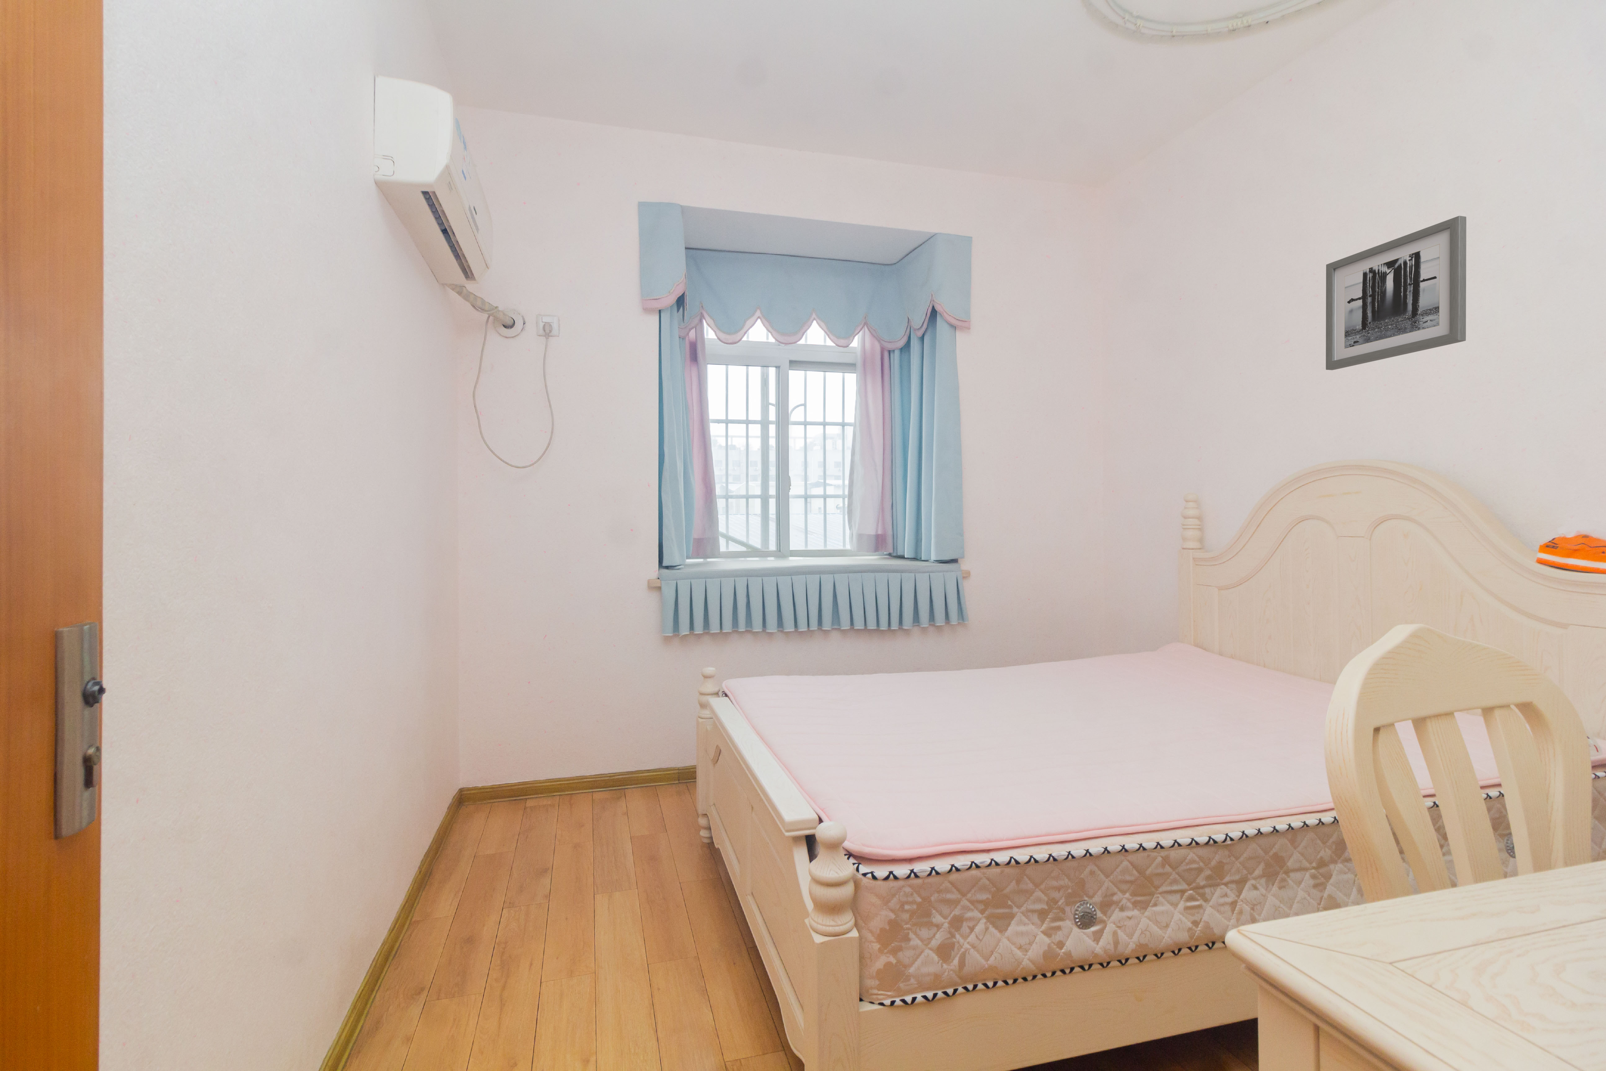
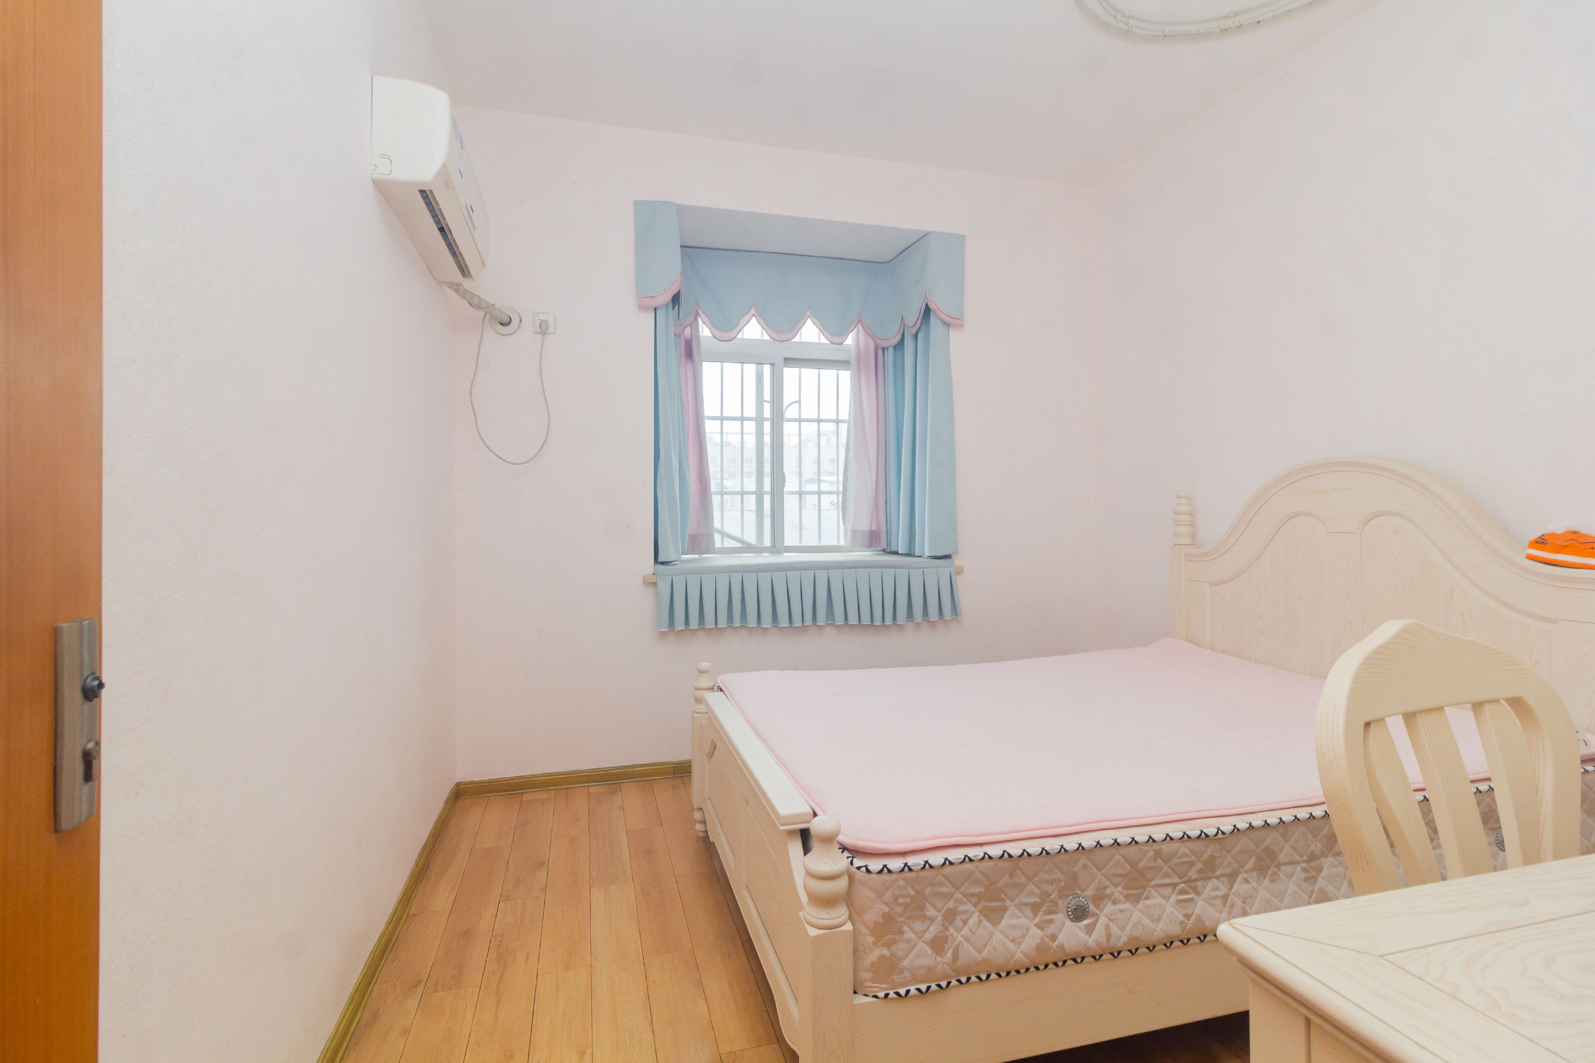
- wall art [1325,215,1467,371]
